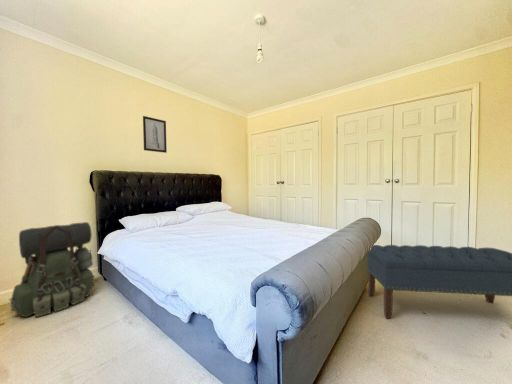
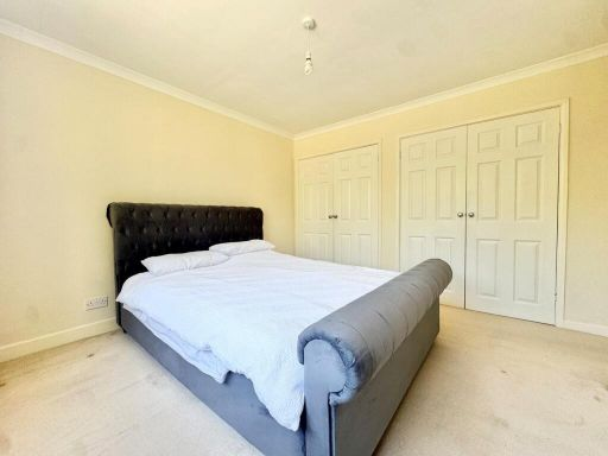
- bench [366,244,512,320]
- wall art [142,115,168,154]
- backpack [8,221,96,318]
